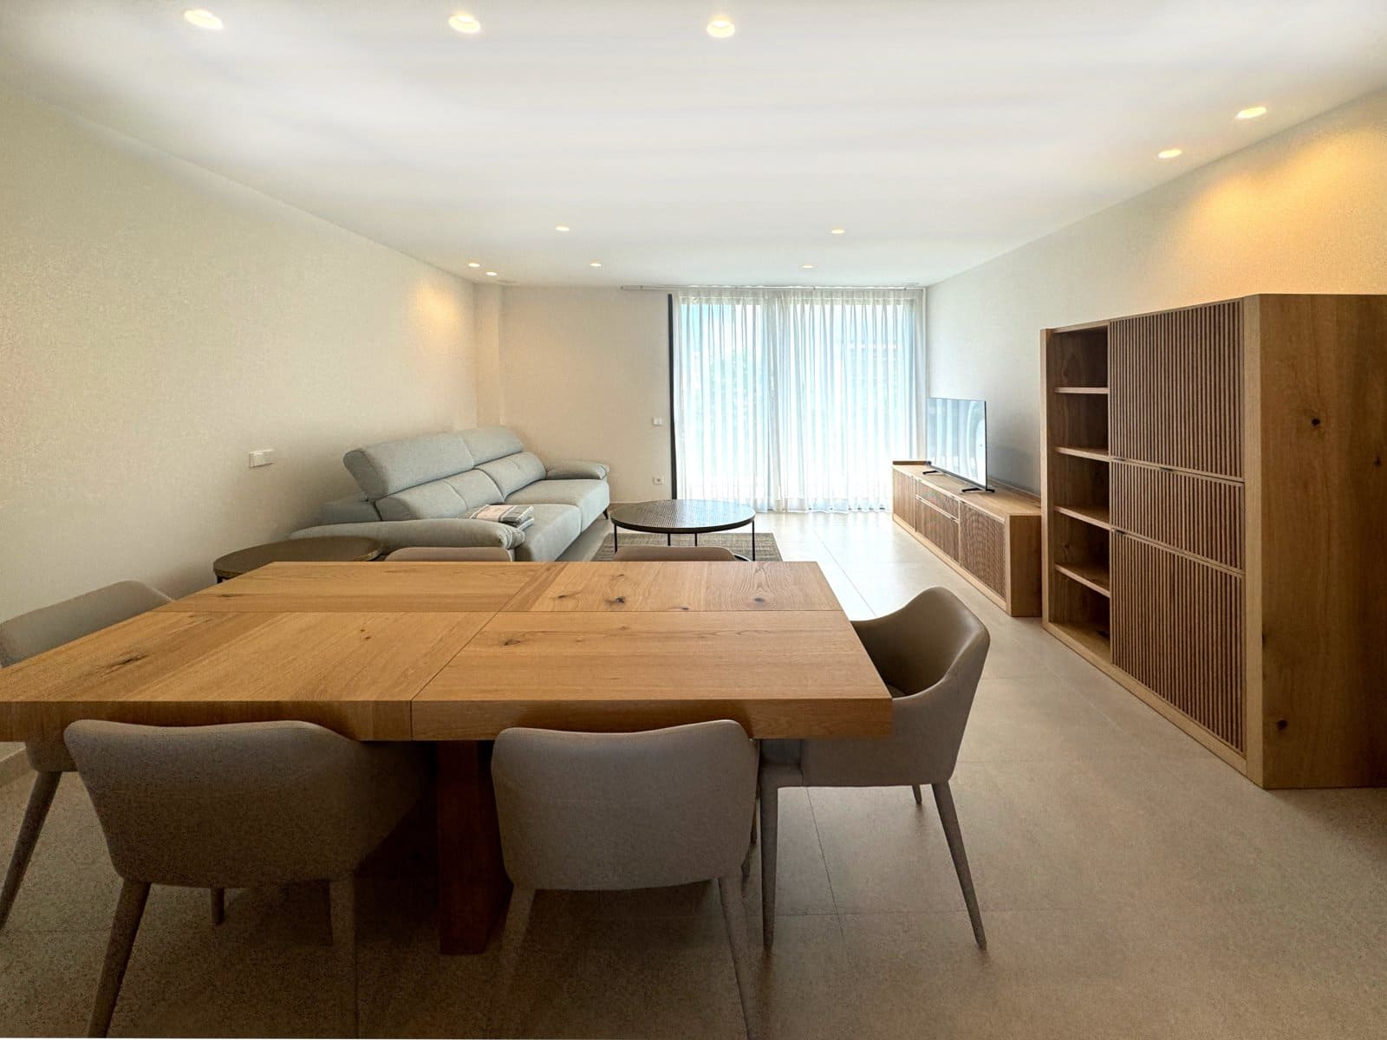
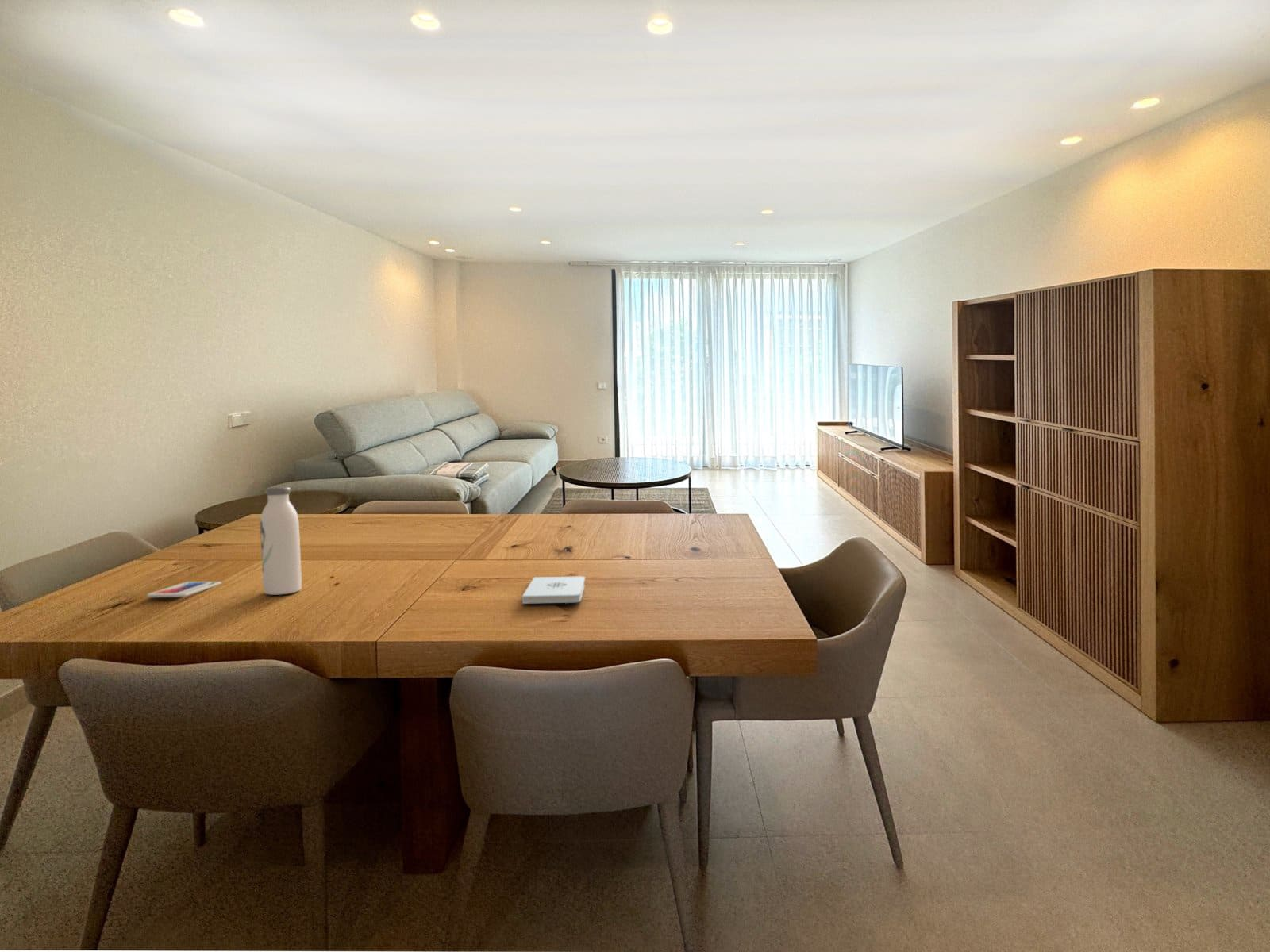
+ smartphone [146,581,221,598]
+ notepad [521,575,586,605]
+ water bottle [260,486,302,596]
